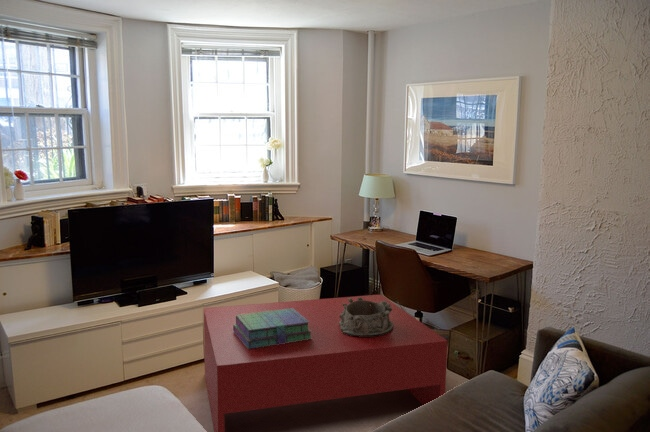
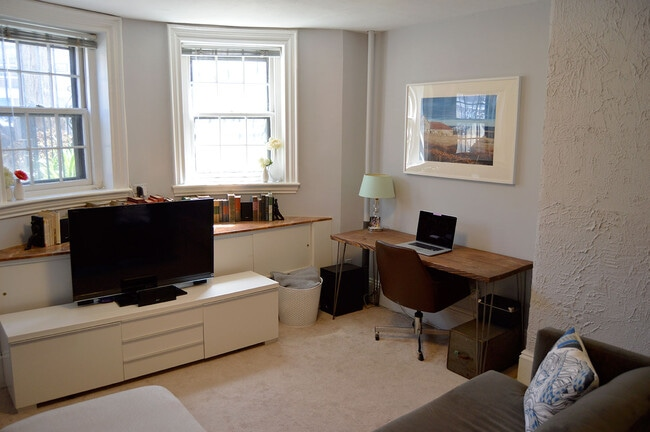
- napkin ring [339,297,393,337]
- stack of books [233,308,312,349]
- coffee table [203,294,449,432]
